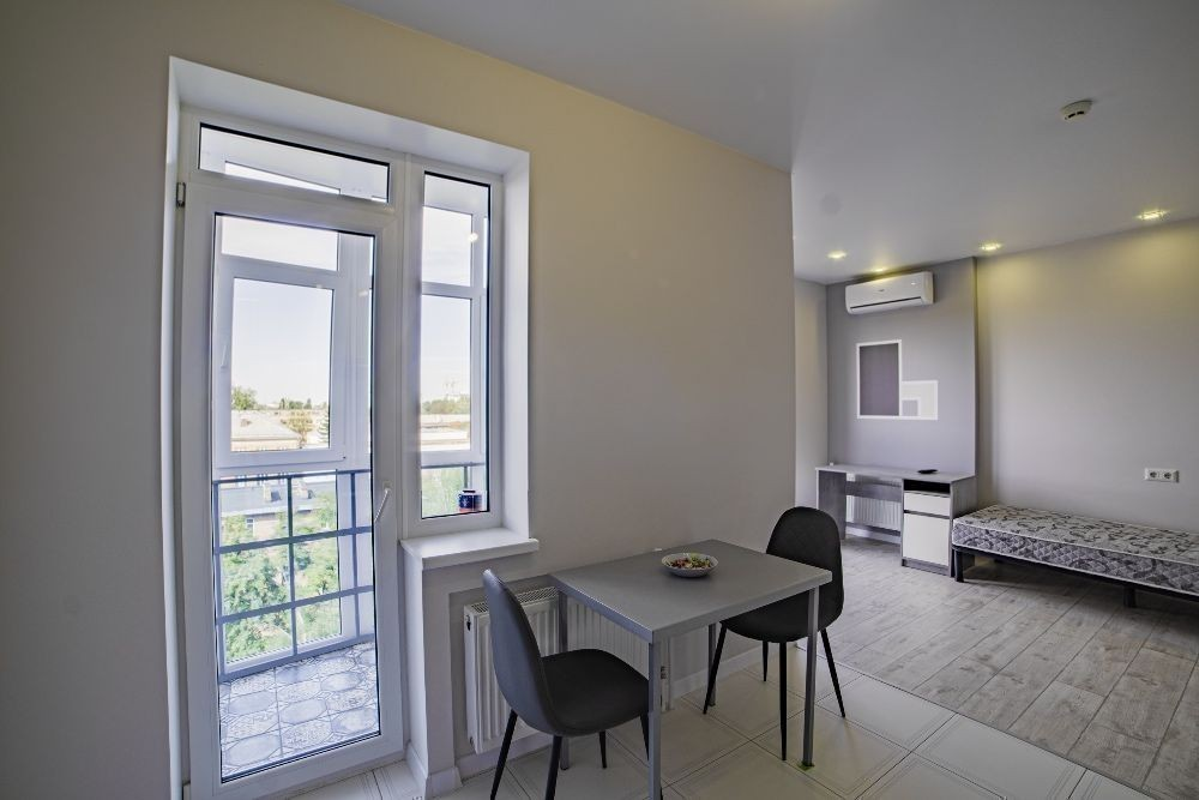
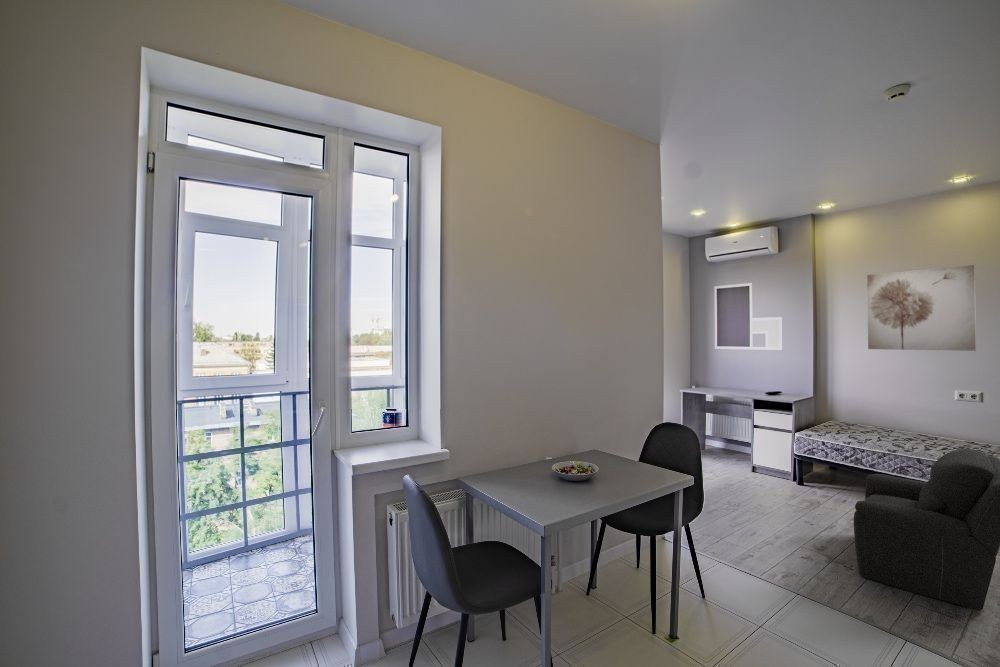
+ wall art [866,264,977,352]
+ armchair [853,448,1000,611]
